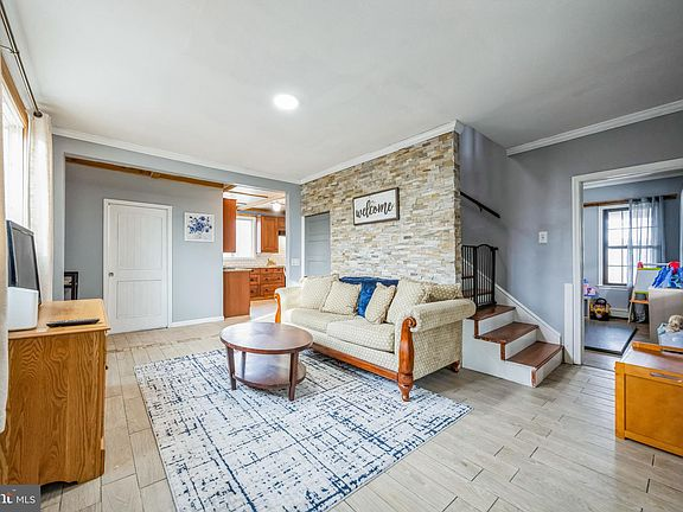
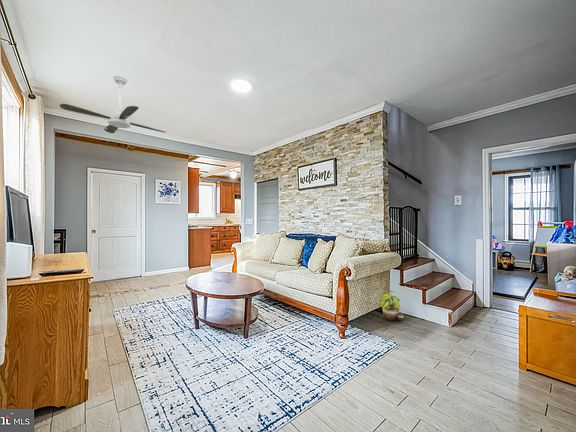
+ ceiling fan [59,74,167,134]
+ potted plant [380,290,404,322]
